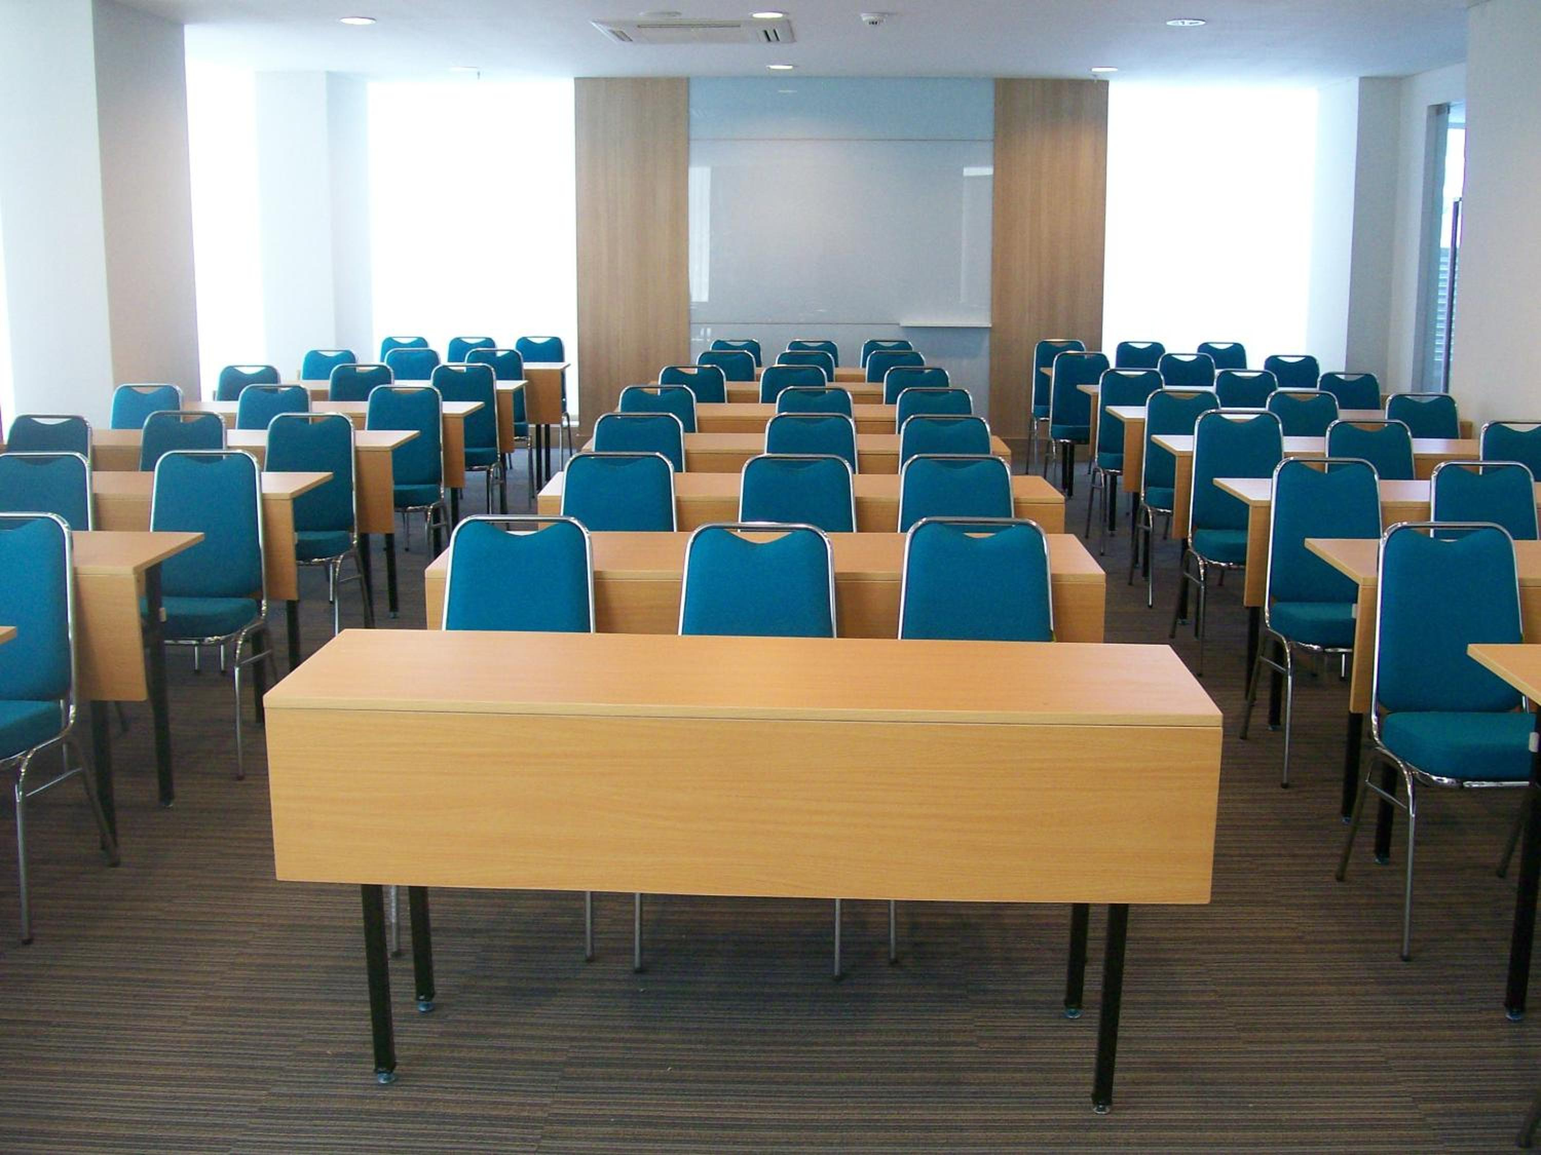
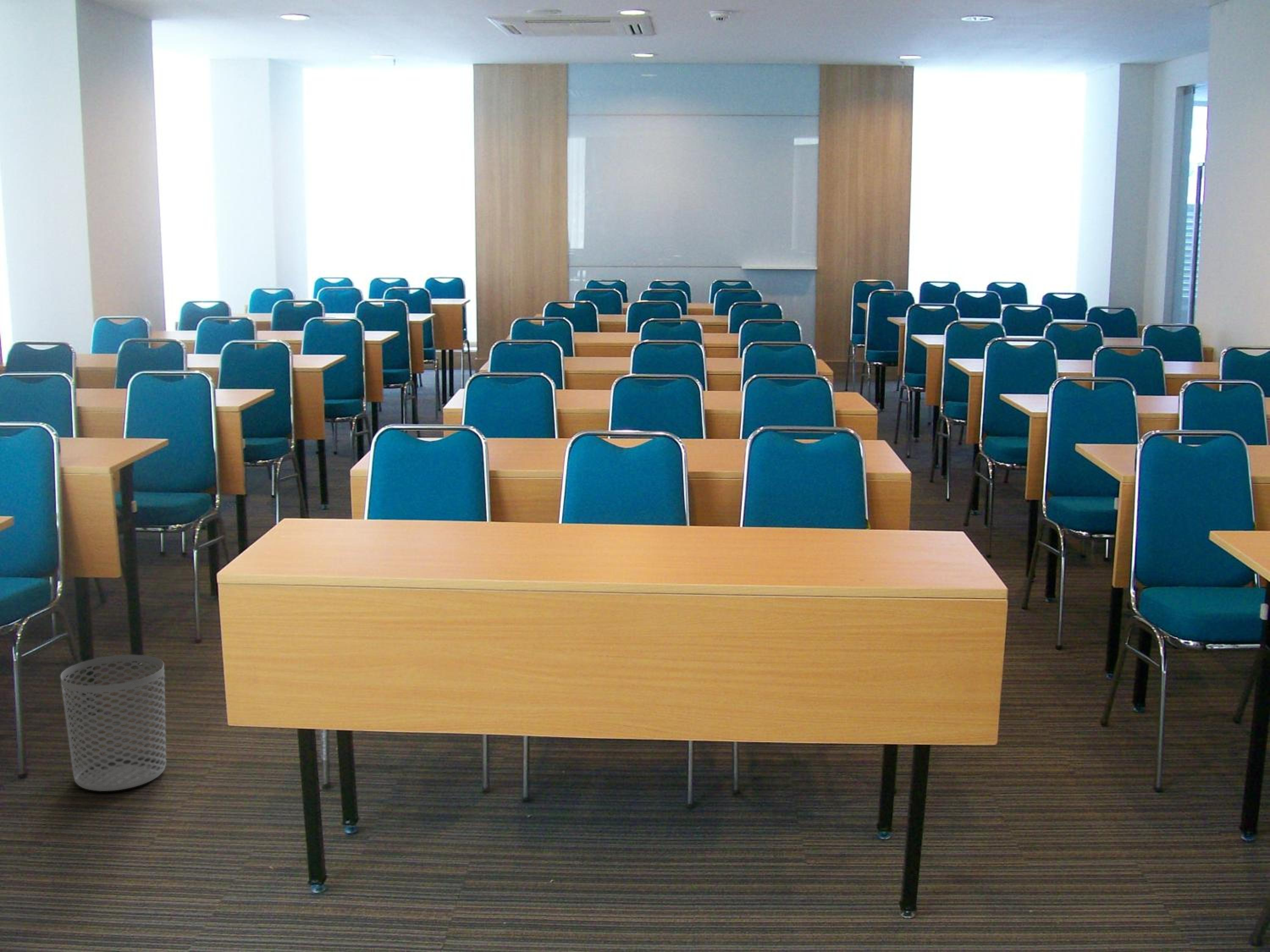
+ waste bin [60,655,167,792]
